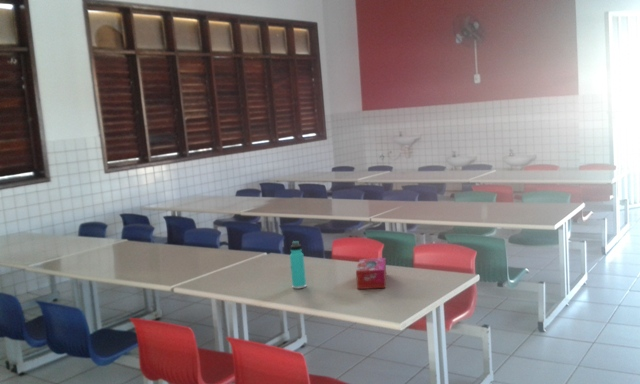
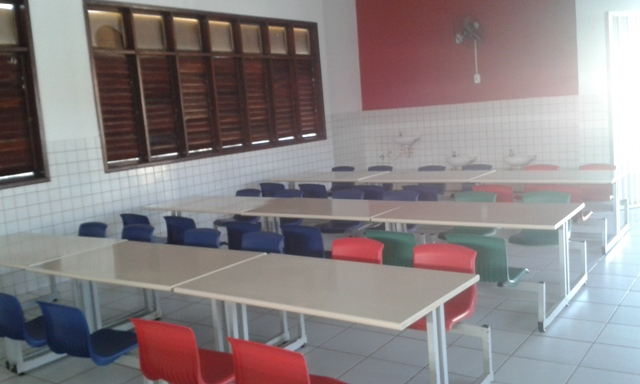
- thermos bottle [289,240,307,290]
- tissue box [355,257,387,290]
